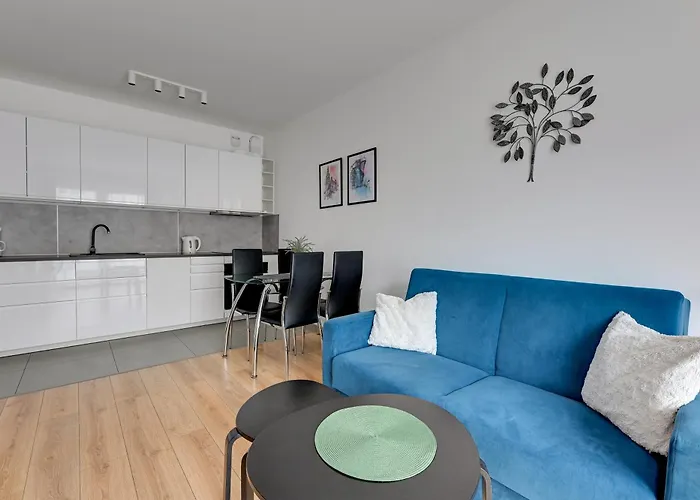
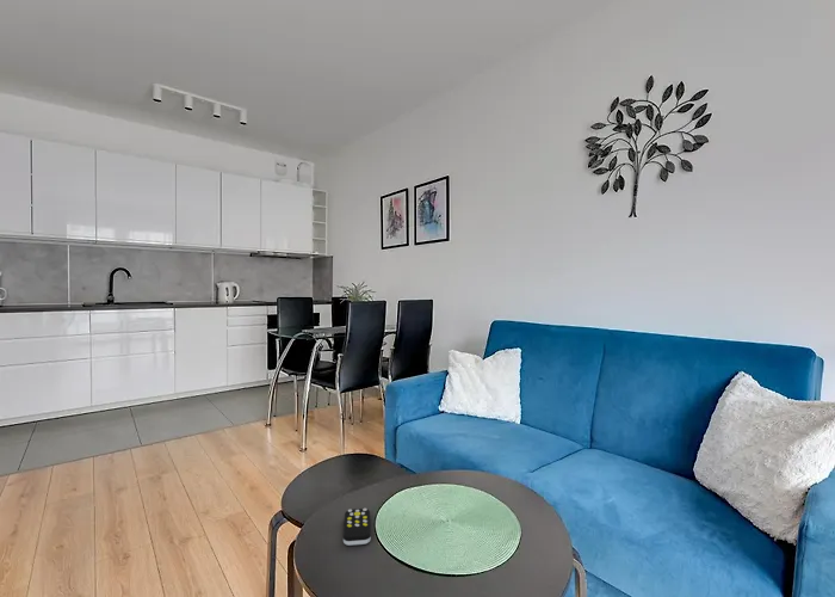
+ remote control [342,507,372,547]
